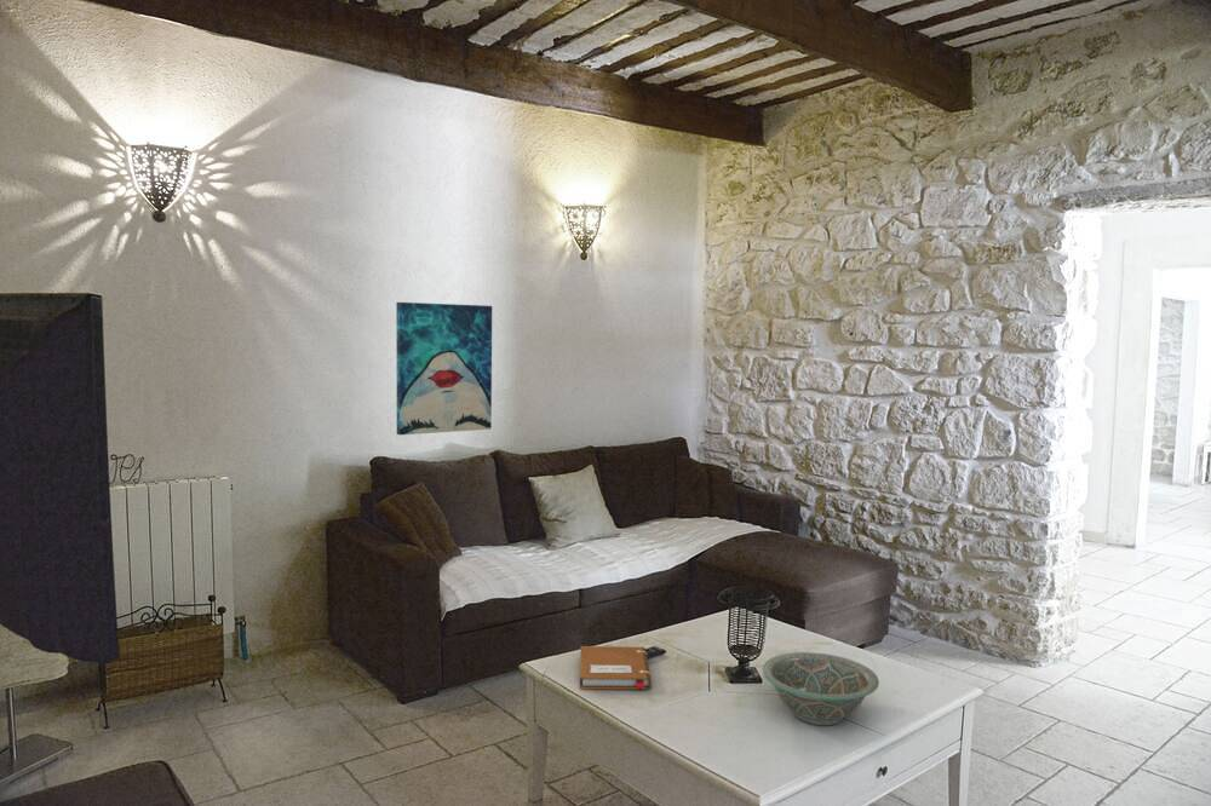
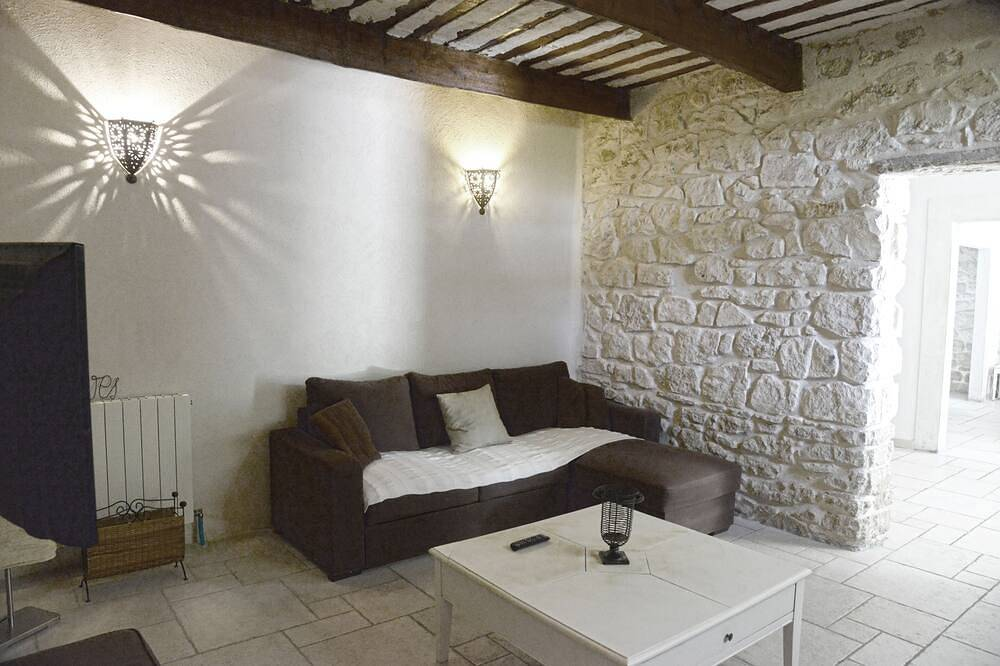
- decorative bowl [762,651,880,726]
- notebook [579,645,653,691]
- wall art [395,301,493,436]
